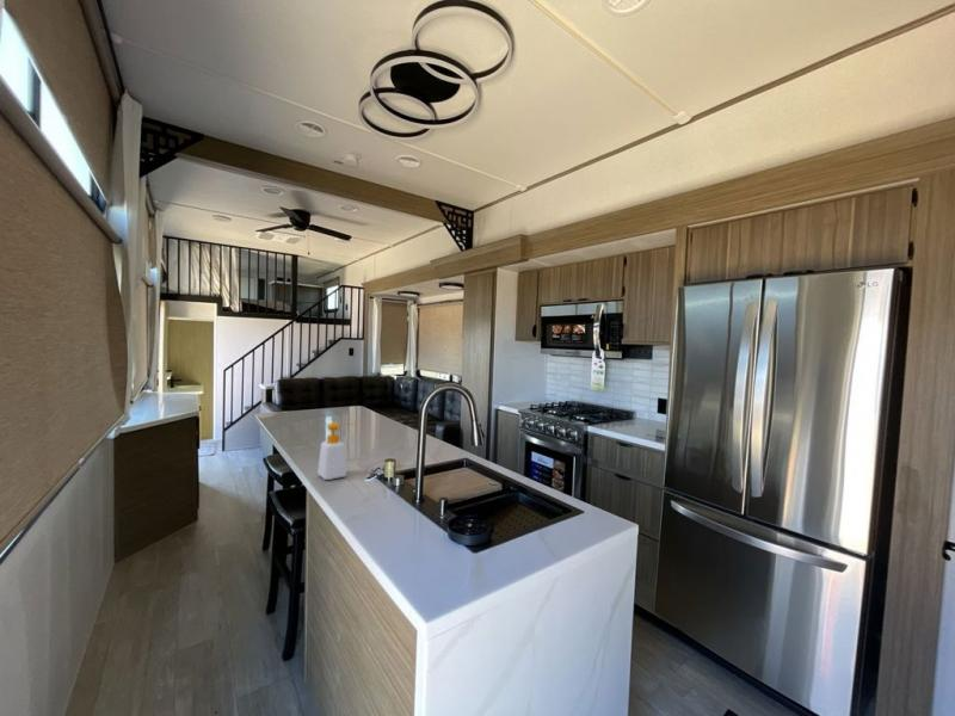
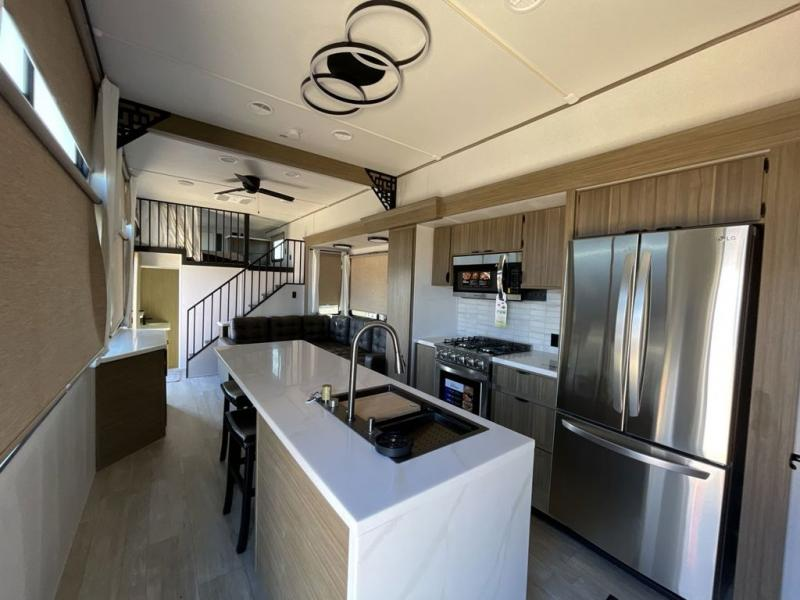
- soap bottle [316,421,356,481]
